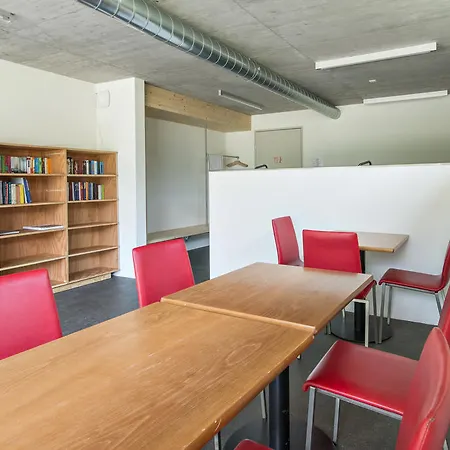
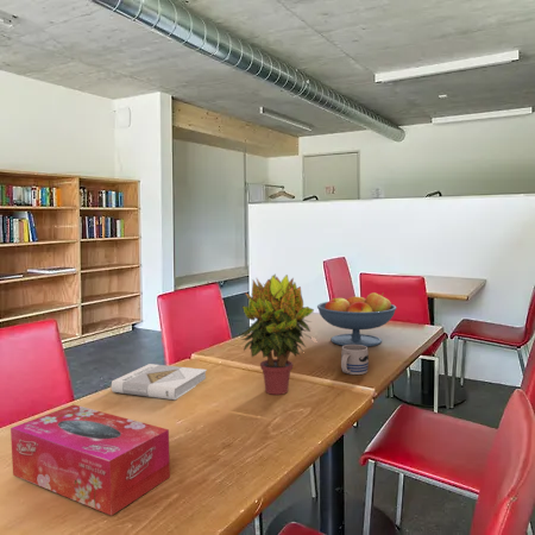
+ fruit bowl [316,291,397,348]
+ book [111,363,208,401]
+ mug [340,345,370,376]
+ tissue box [10,403,171,517]
+ potted plant [239,272,315,396]
